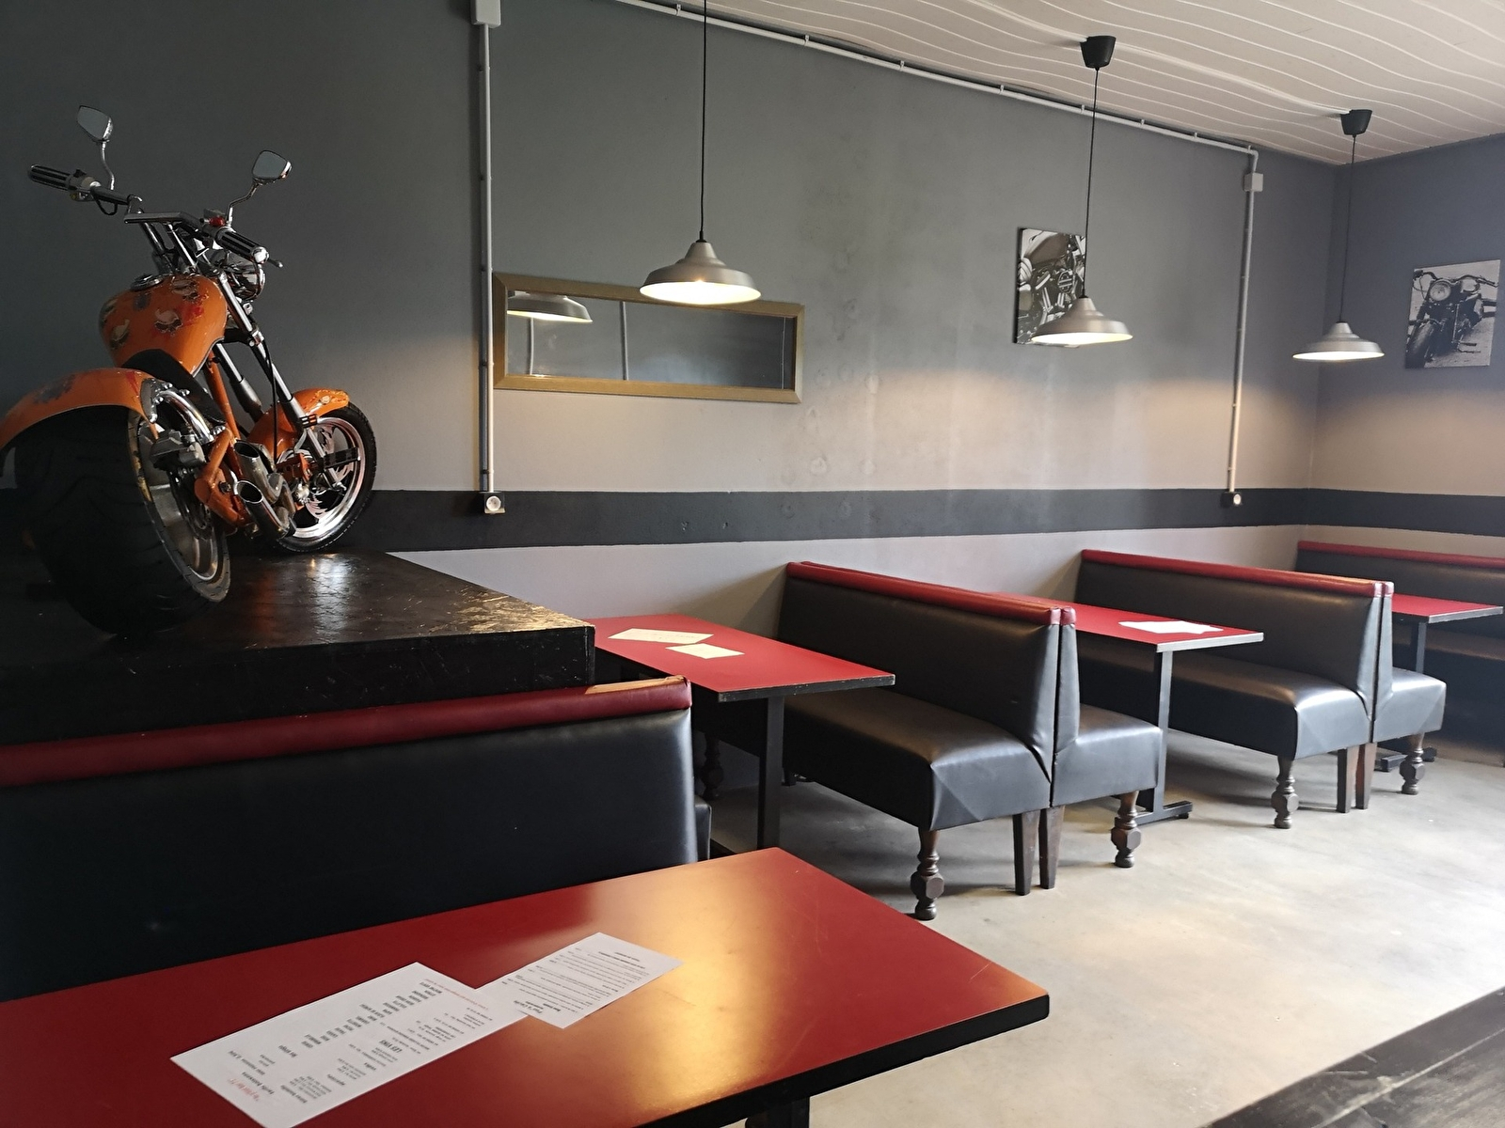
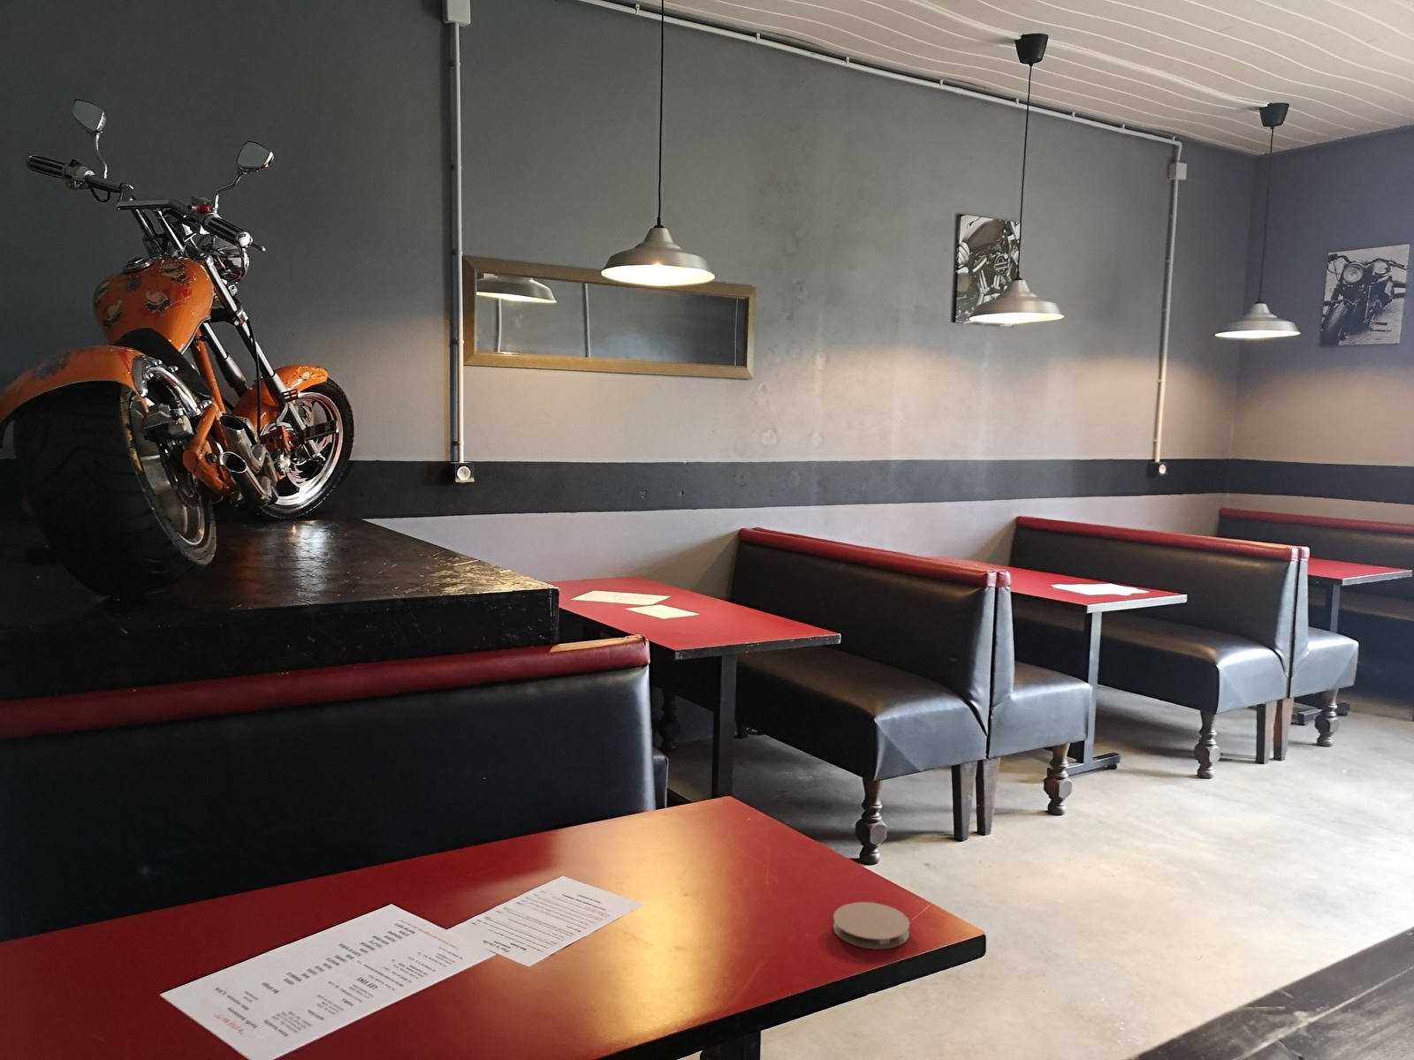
+ coaster [832,901,911,951]
